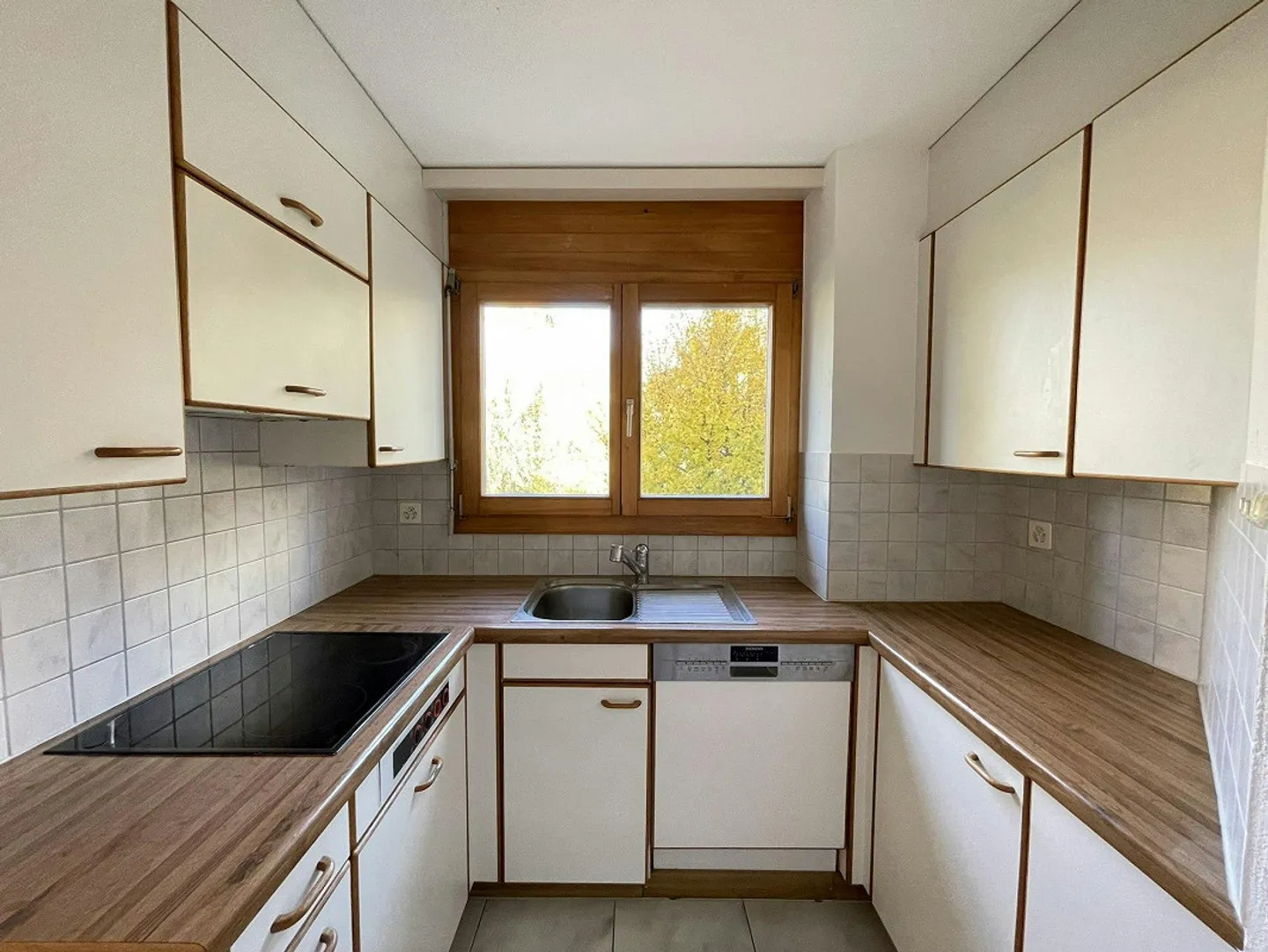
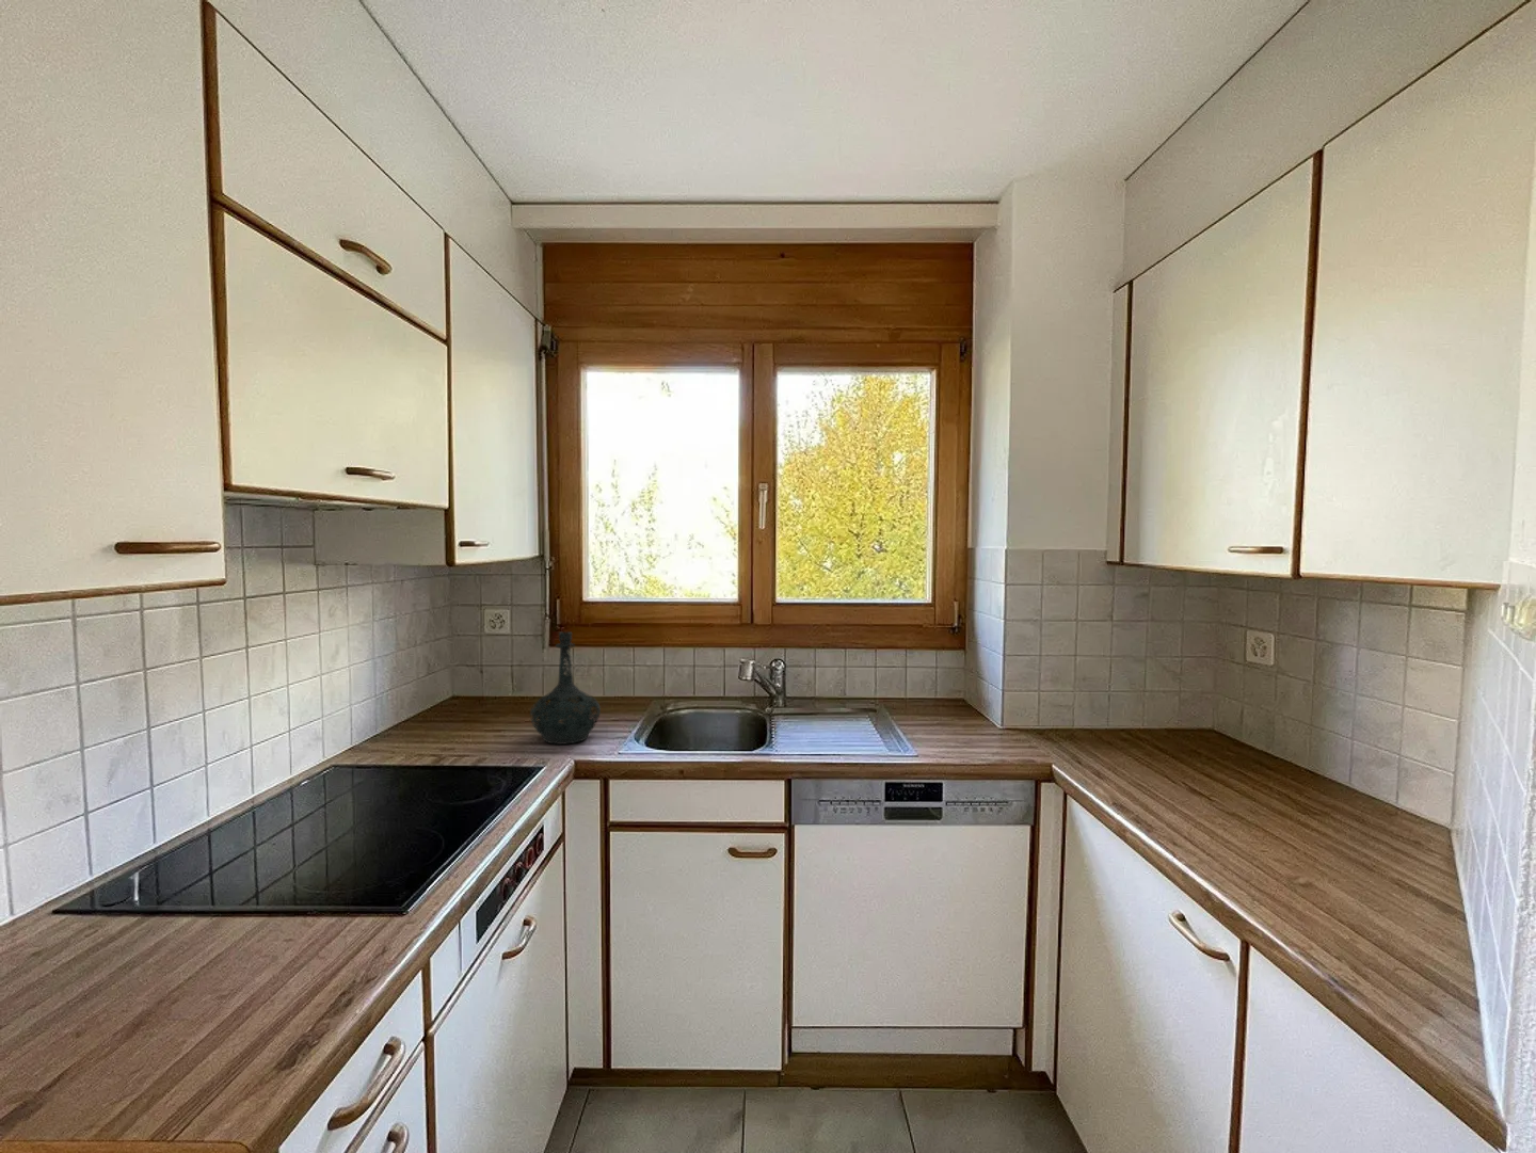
+ bottle [529,630,602,746]
